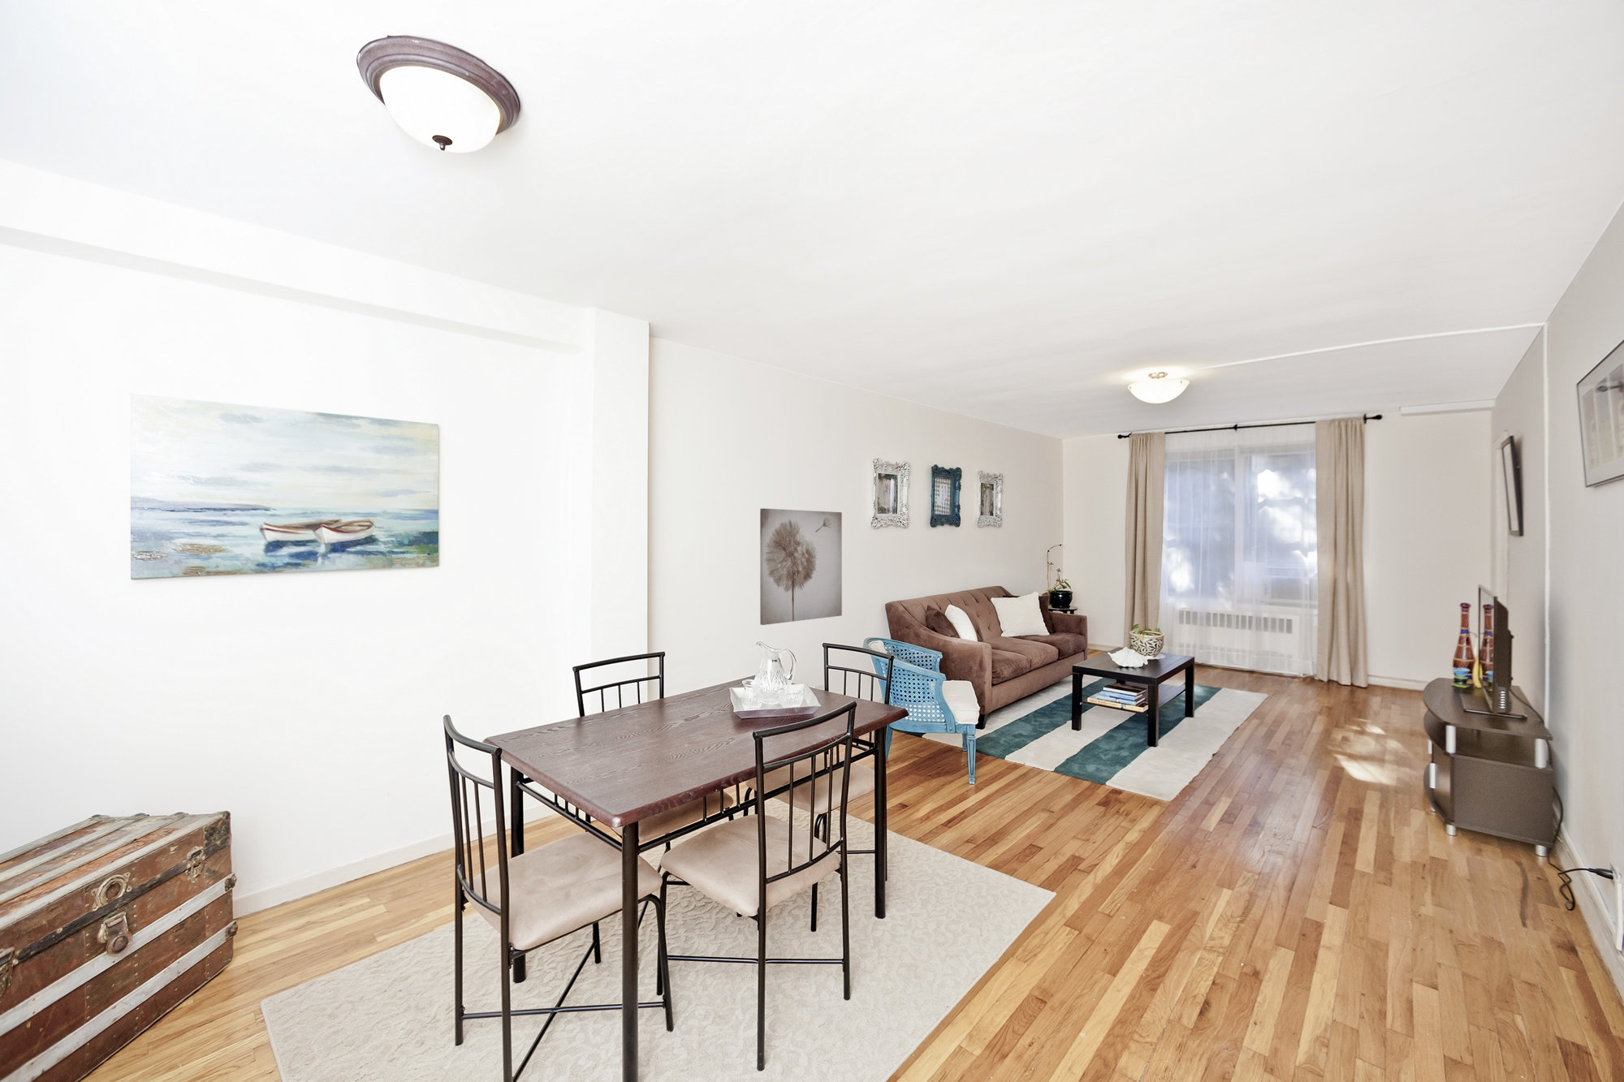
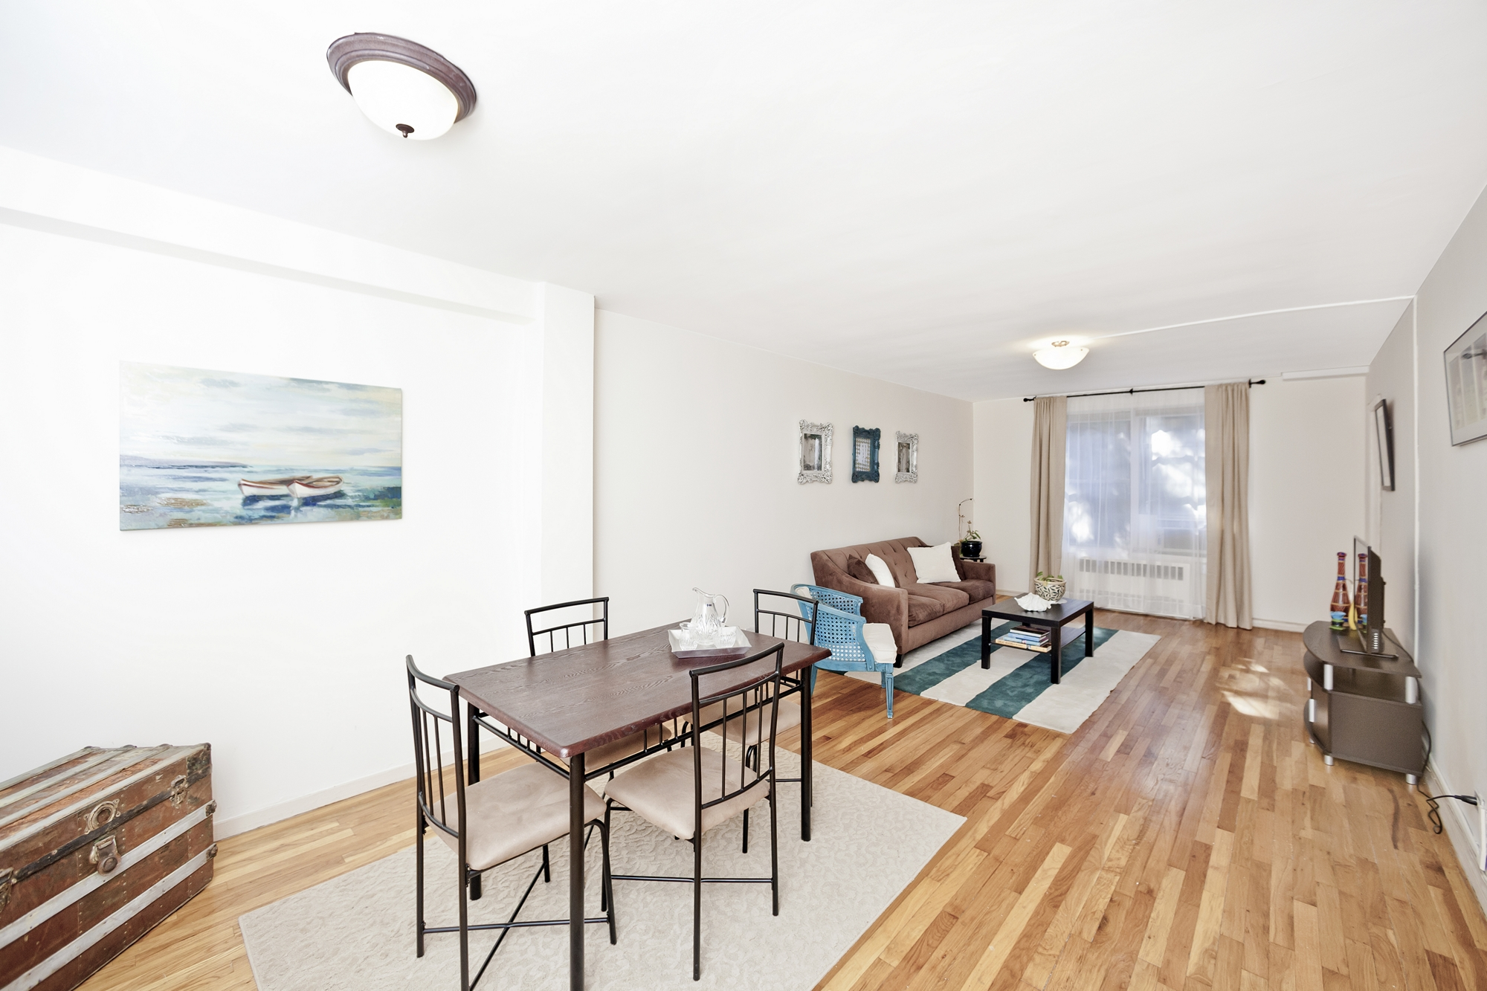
- wall art [759,507,843,626]
